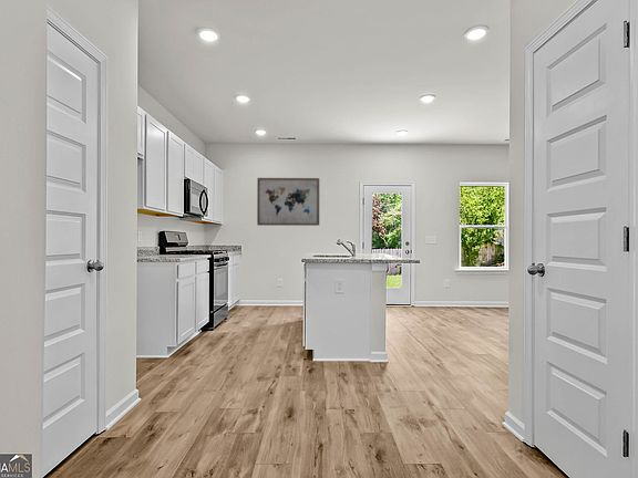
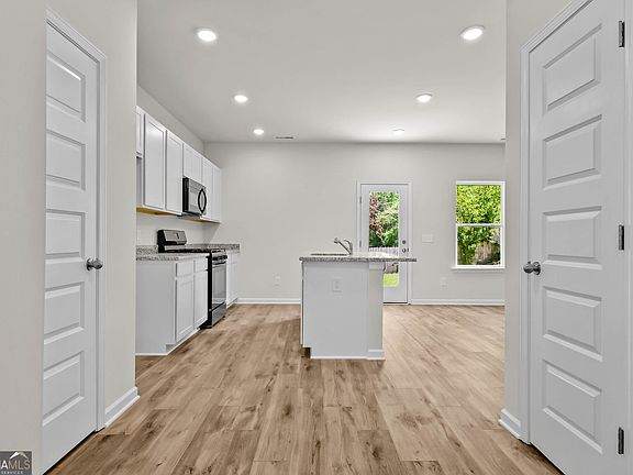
- wall art [256,177,320,227]
